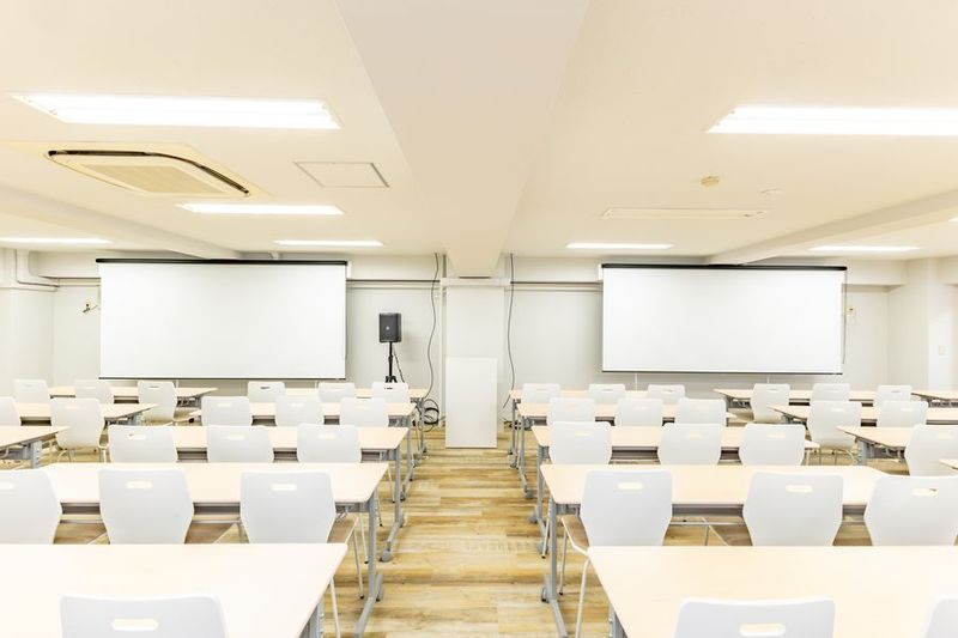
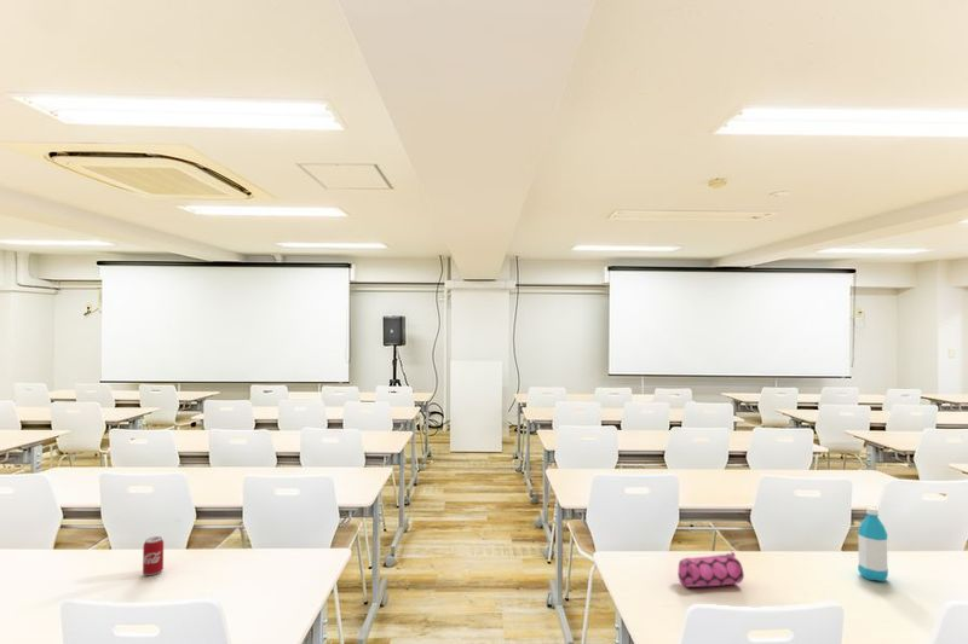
+ water bottle [857,506,889,582]
+ beverage can [142,535,165,576]
+ pencil case [678,551,745,588]
